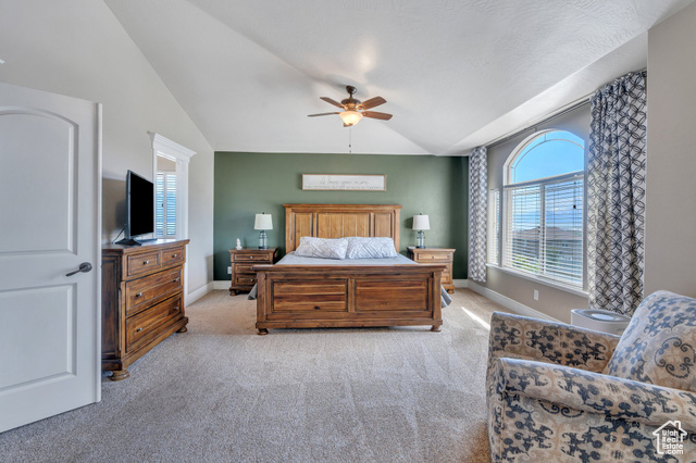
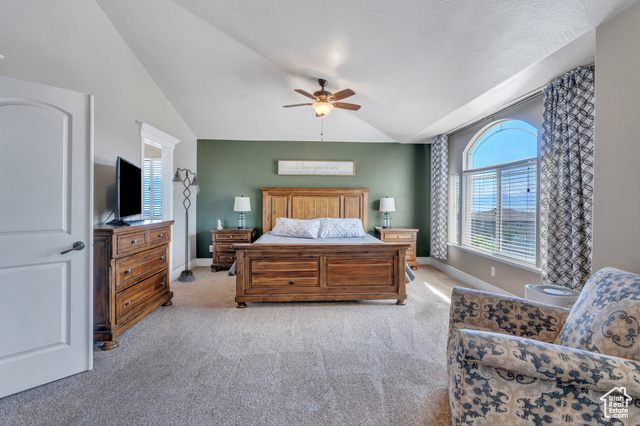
+ floor lamp [171,167,201,283]
